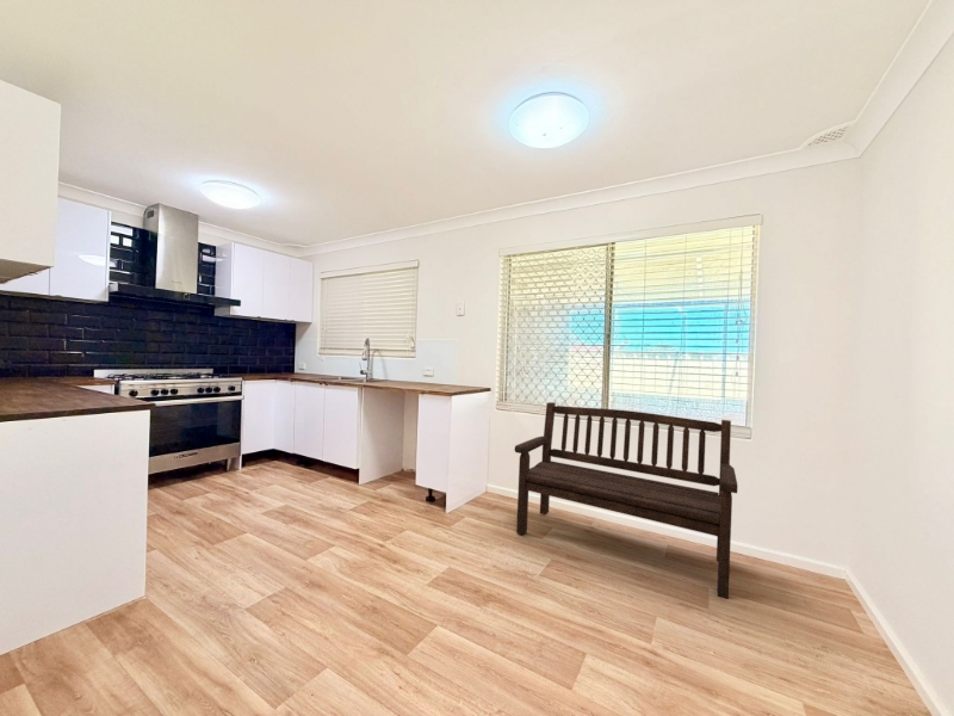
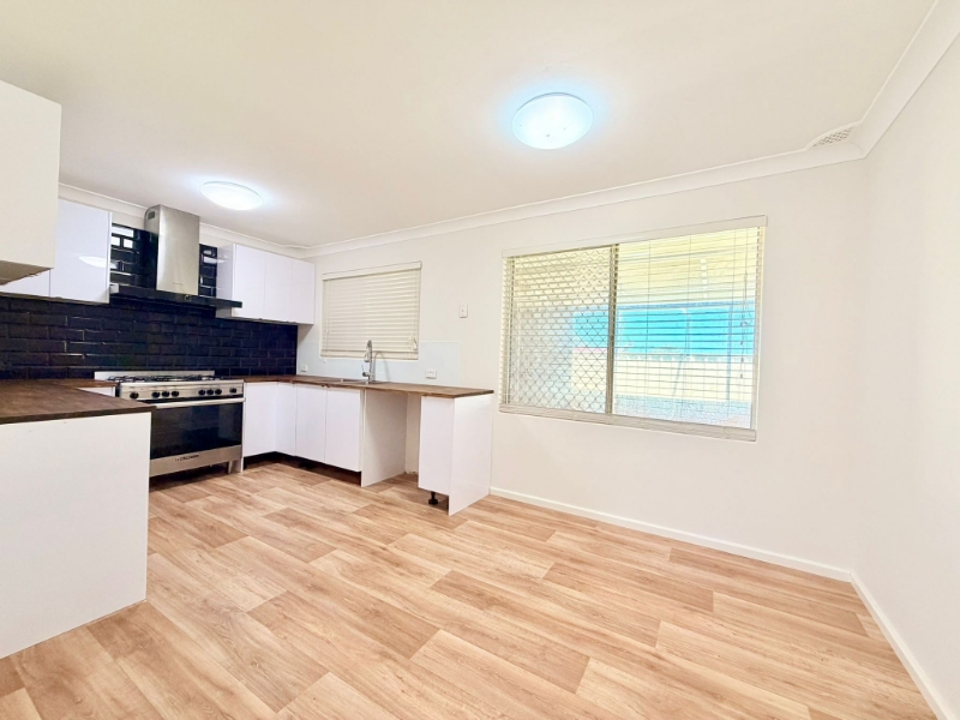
- bench [514,401,738,600]
